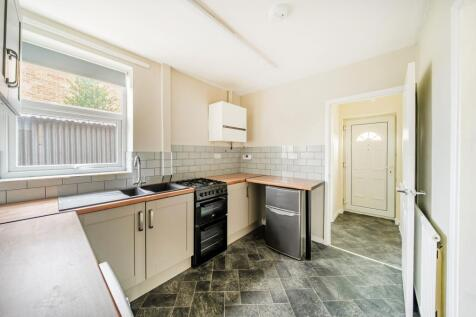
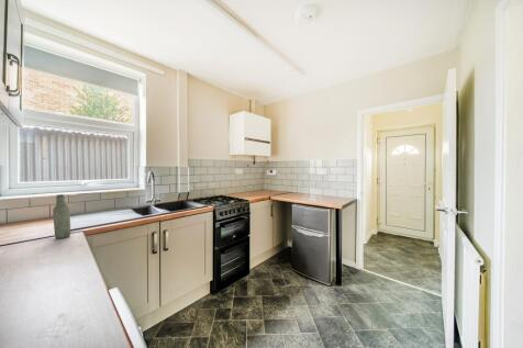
+ bottle [52,193,71,239]
